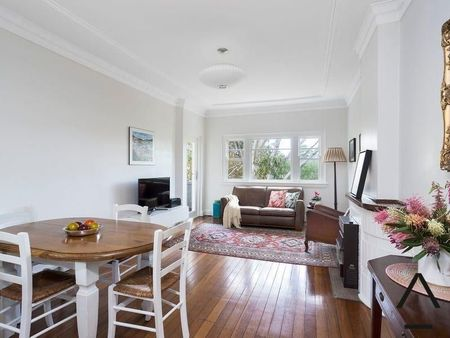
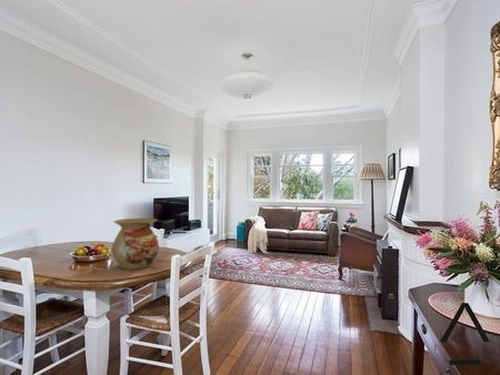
+ vase [111,217,160,271]
